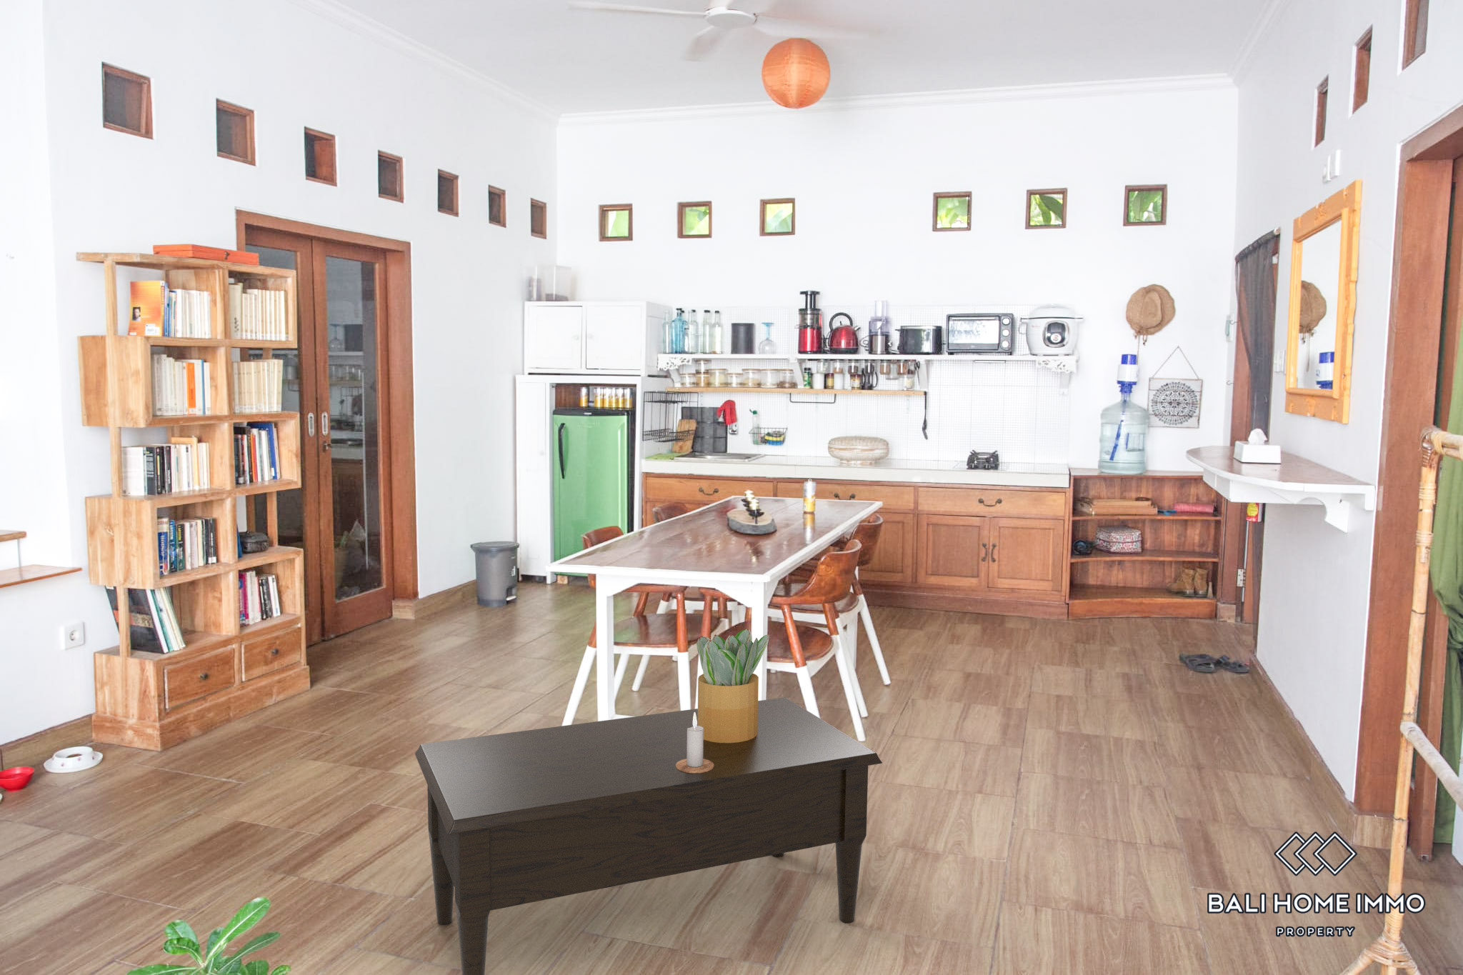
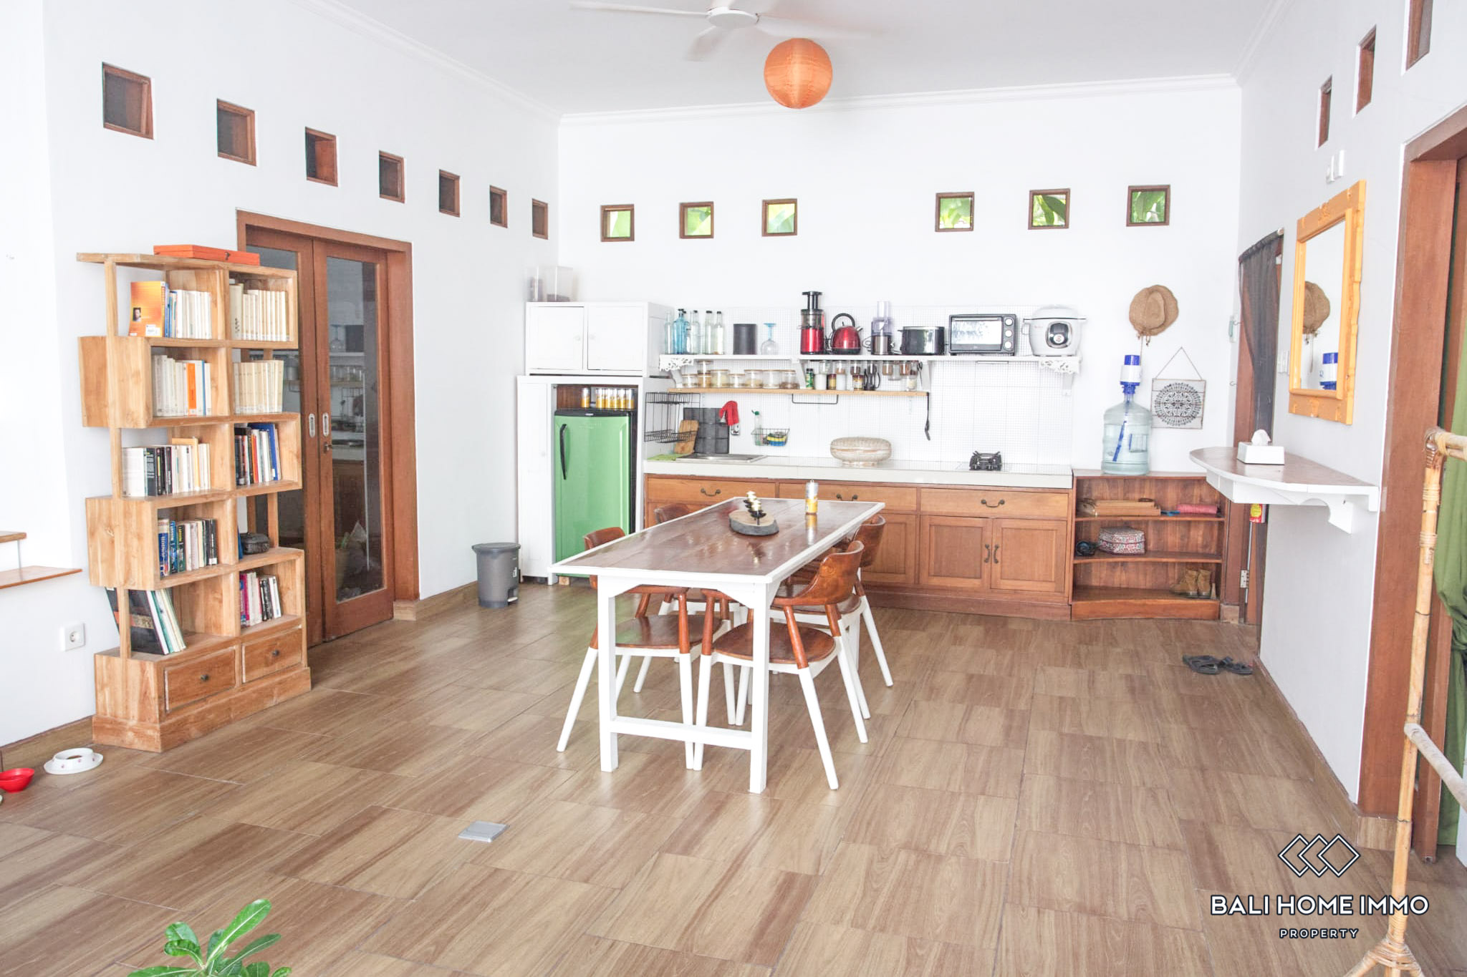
- candle [675,712,715,773]
- coffee table [414,696,883,975]
- potted plant [696,628,770,743]
